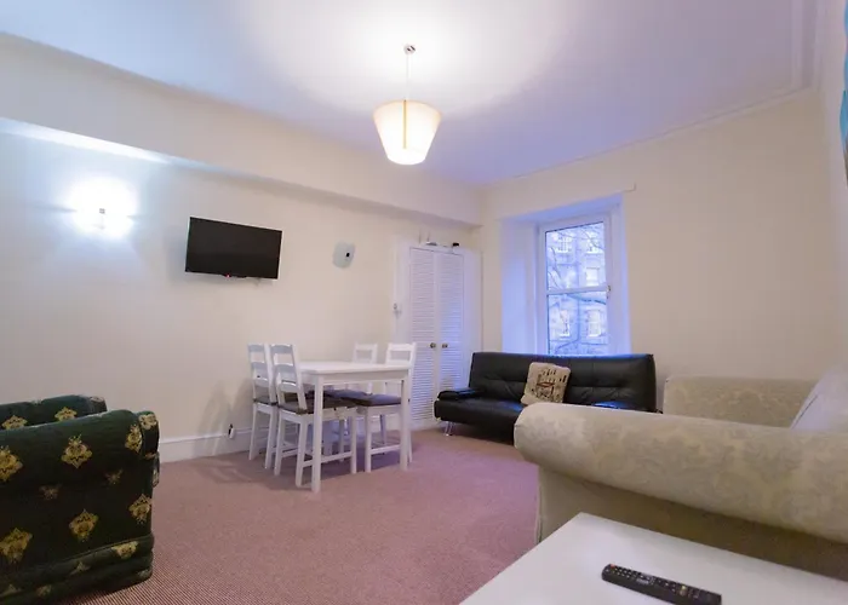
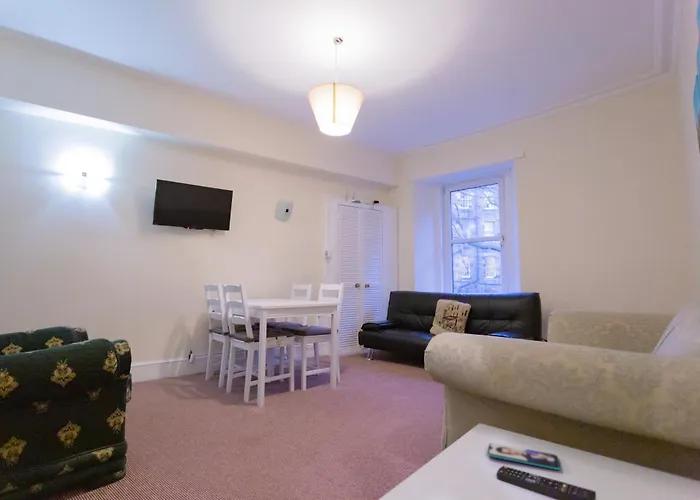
+ smartphone [486,442,561,471]
